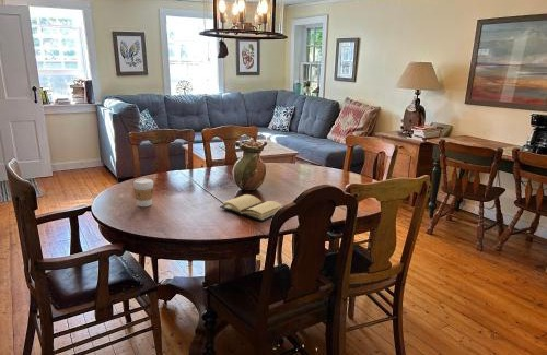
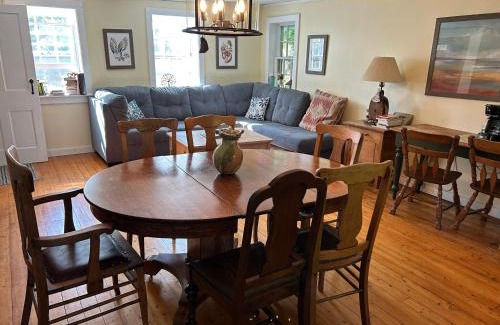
- book [219,193,284,223]
- coffee cup [132,177,154,208]
